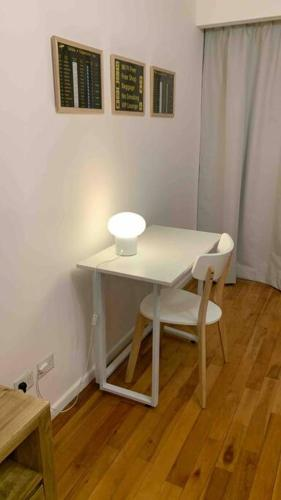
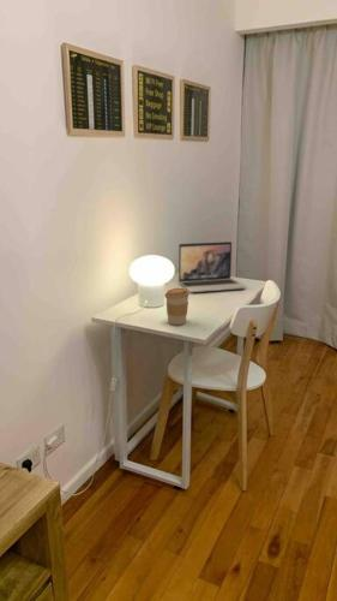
+ laptop [177,240,247,293]
+ coffee cup [164,287,191,326]
